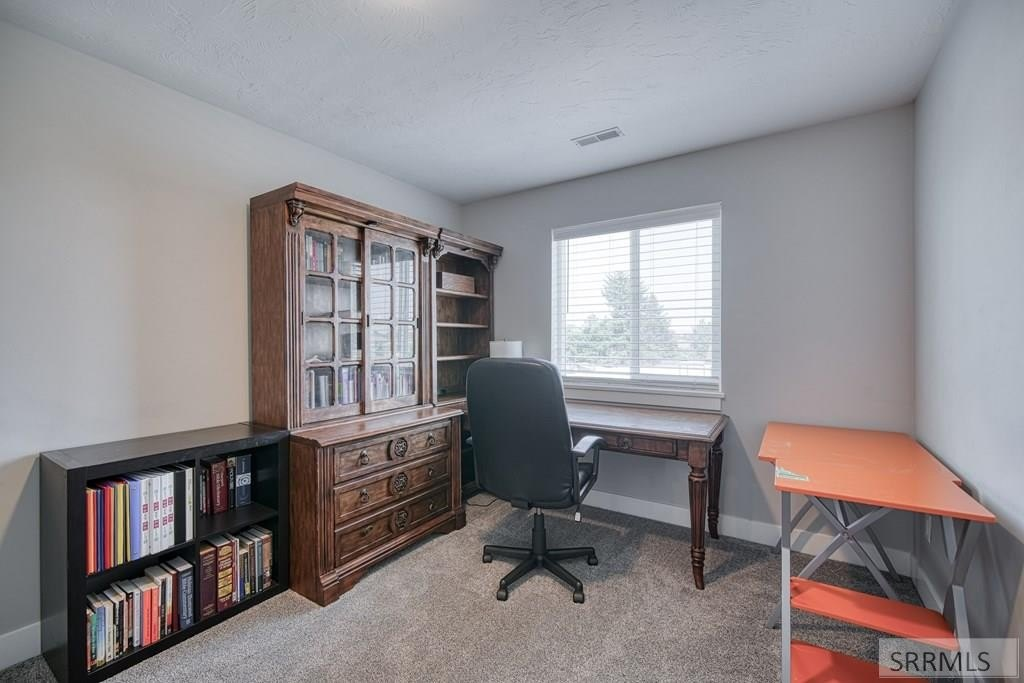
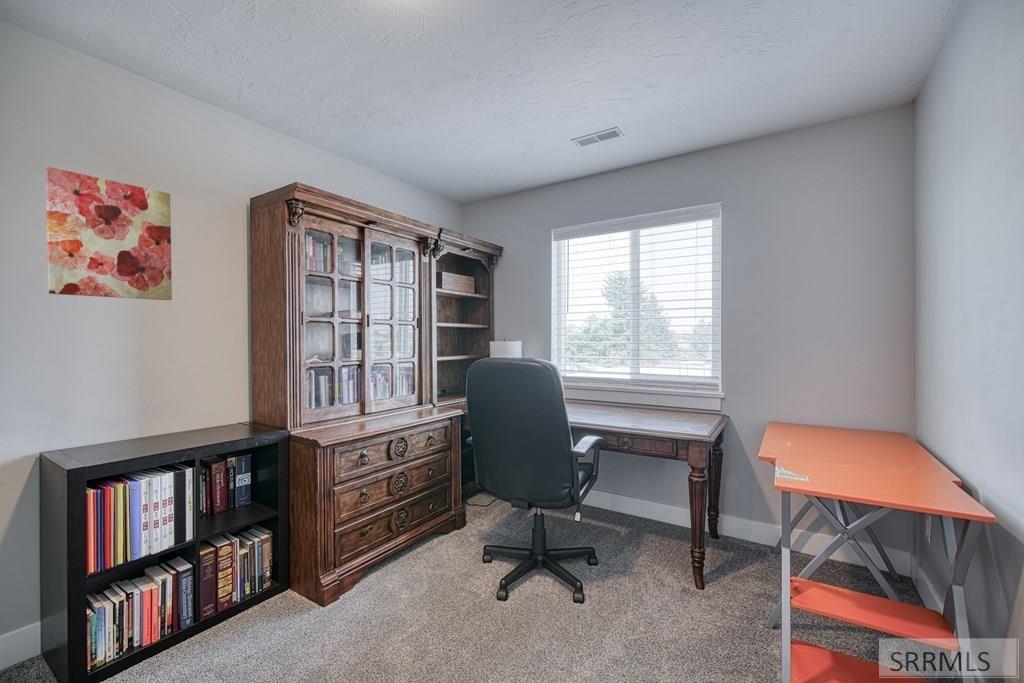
+ wall art [45,166,173,301]
